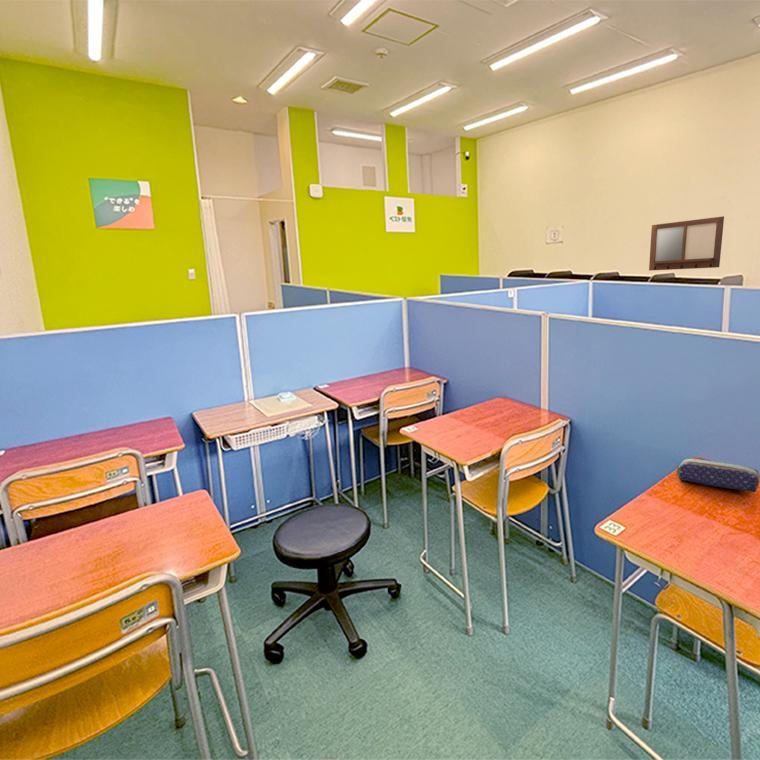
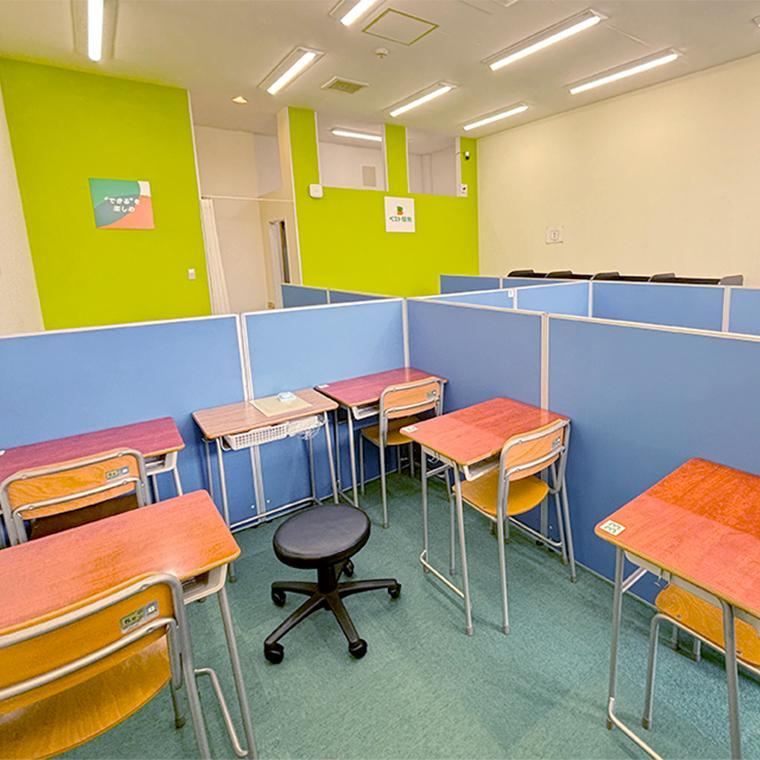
- pencil case [676,457,760,493]
- writing board [648,215,725,271]
